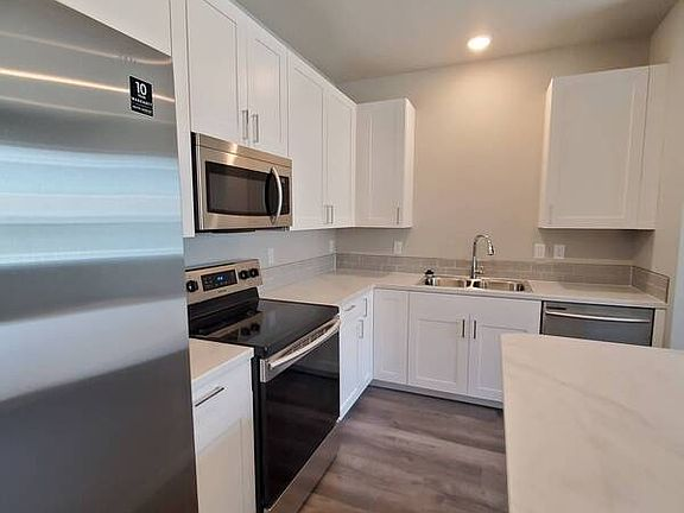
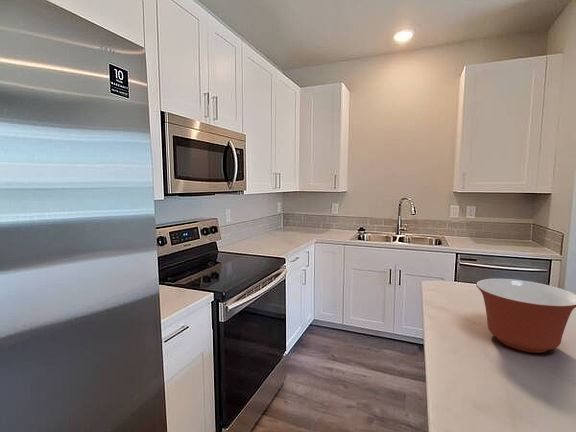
+ mixing bowl [475,278,576,354]
